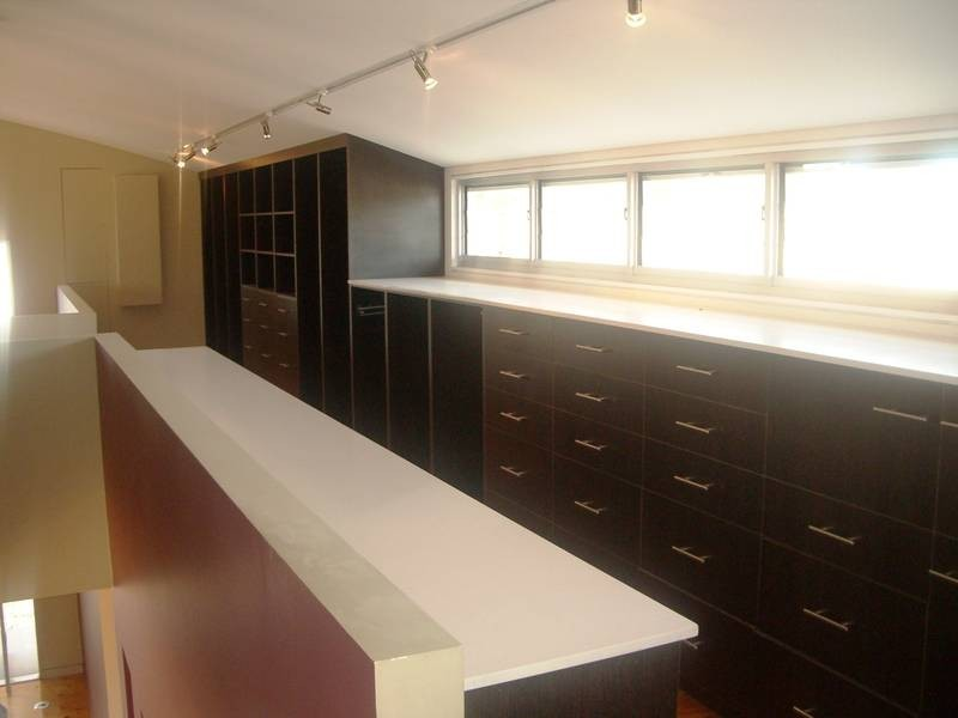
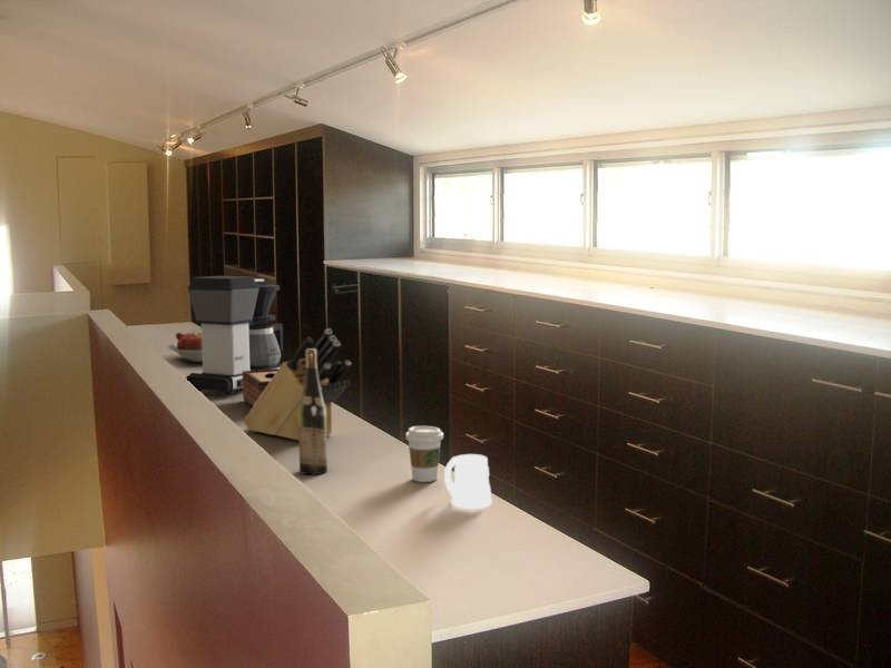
+ wine bottle [297,347,329,475]
+ tissue box [242,369,280,407]
+ coffee cup [404,425,444,483]
+ knife block [243,327,352,441]
+ fruit bowl [166,331,203,363]
+ coffee maker [185,275,284,396]
+ mug [443,453,493,510]
